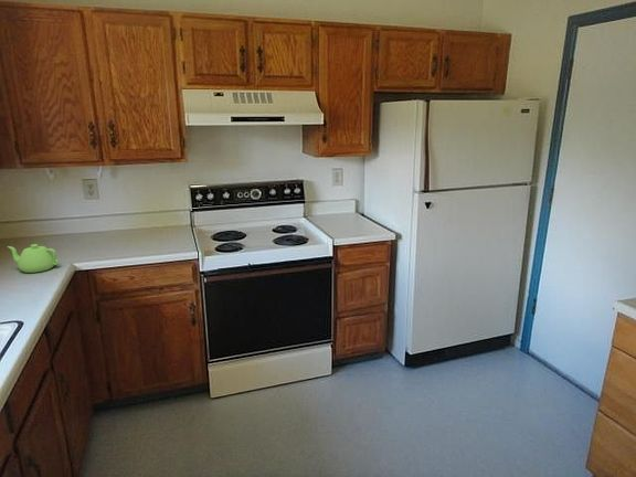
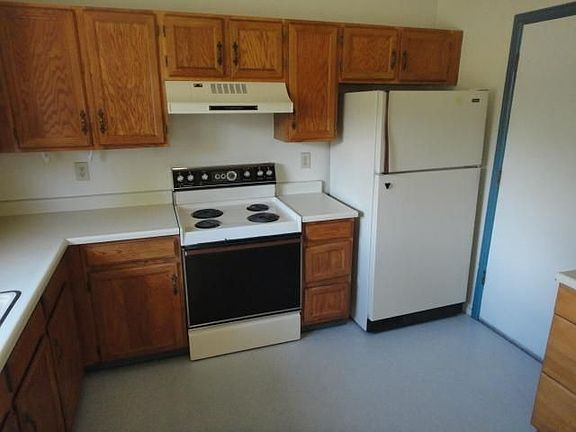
- teapot [7,243,60,274]
